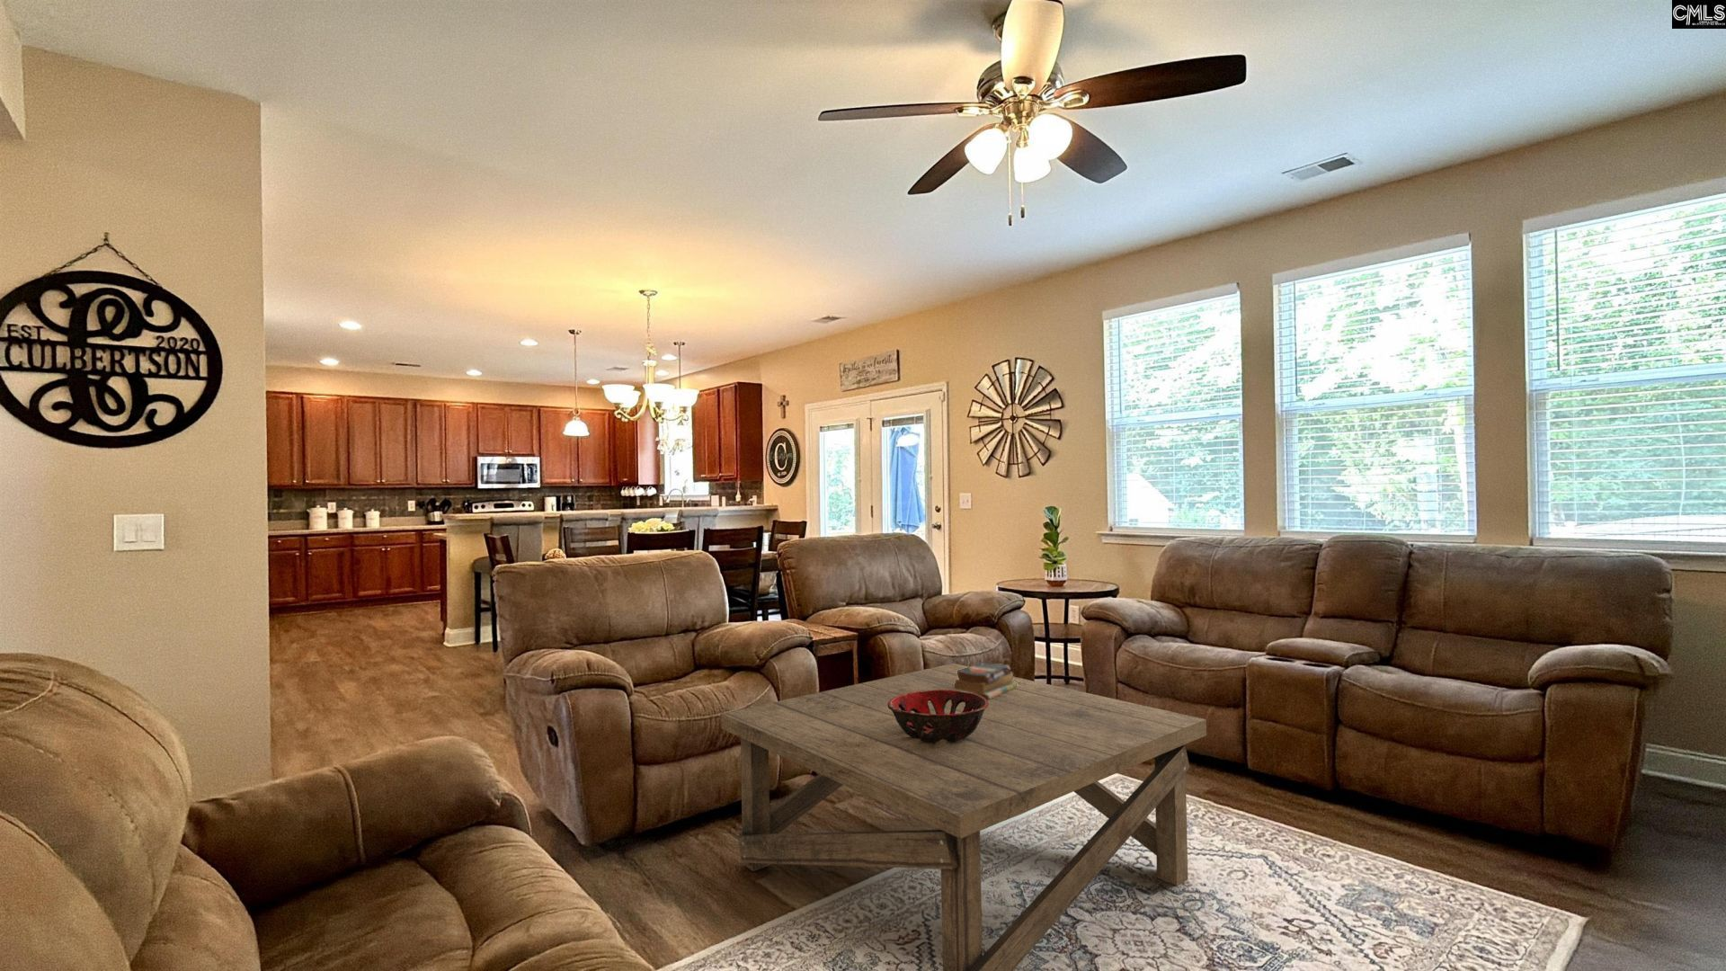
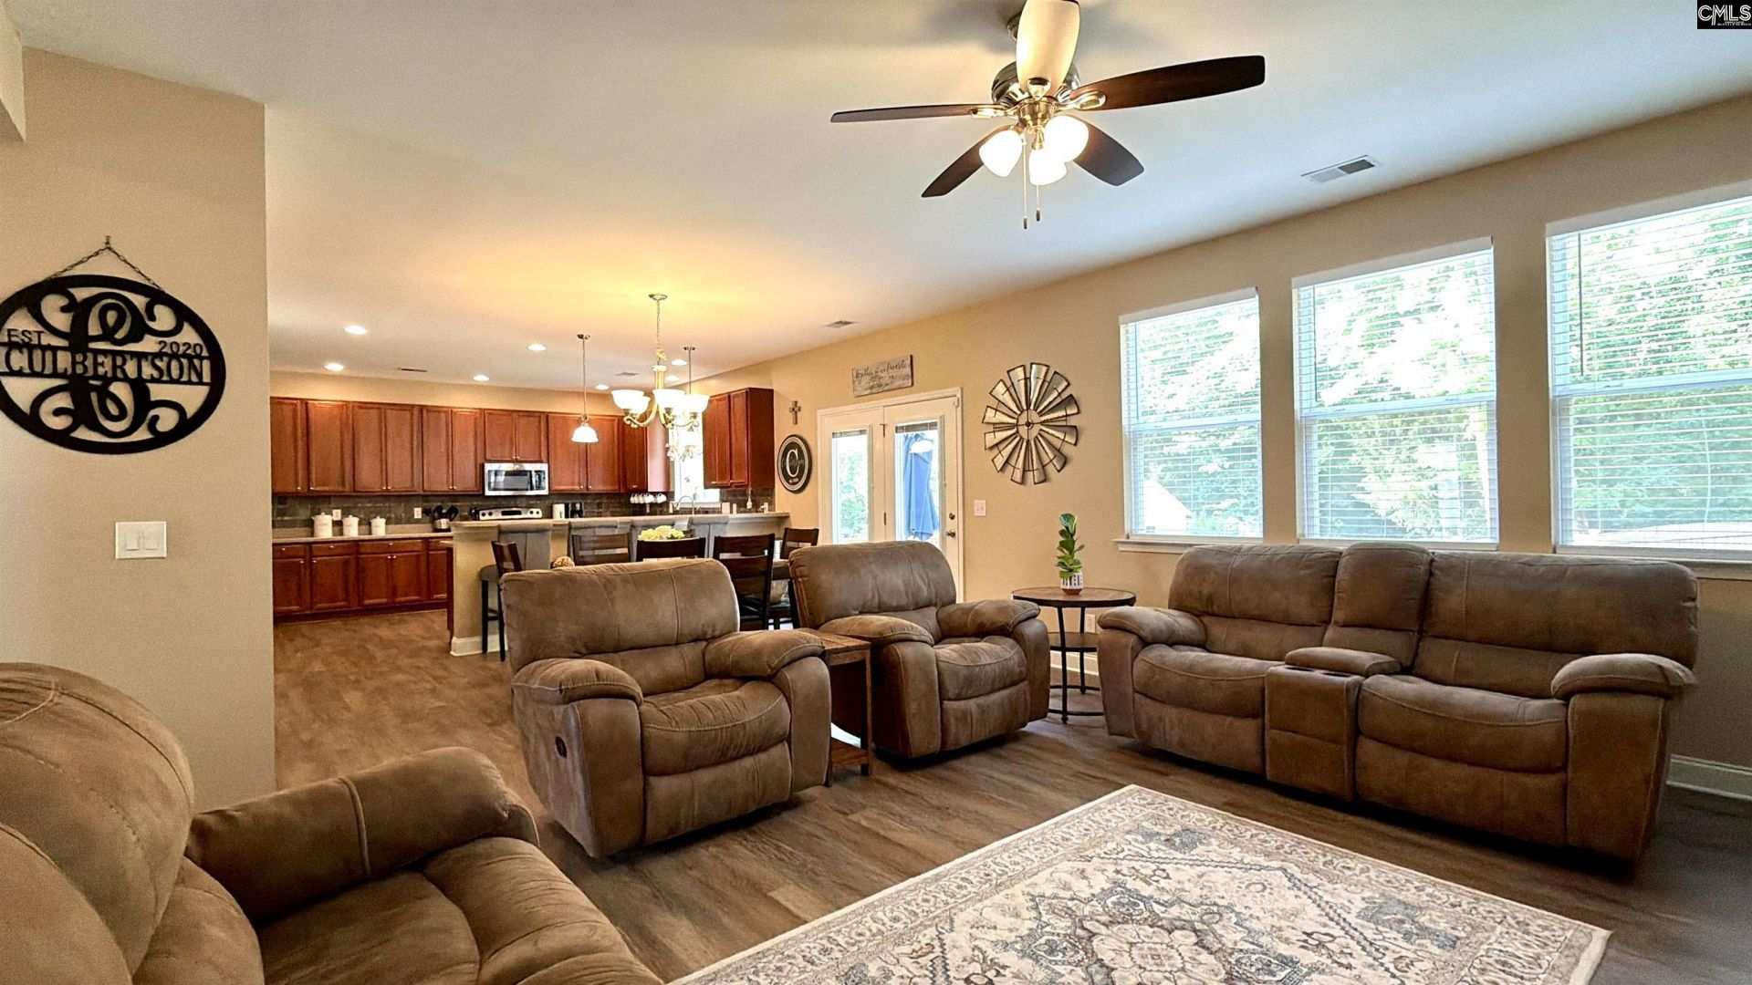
- decorative bowl [887,690,989,742]
- coffee table [720,663,1207,971]
- books [954,660,1017,699]
